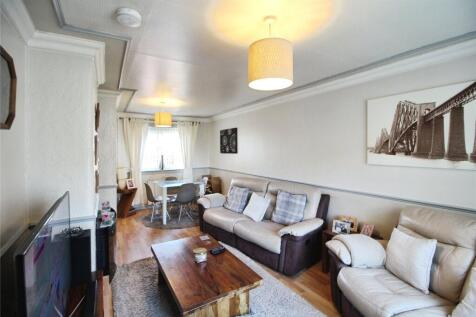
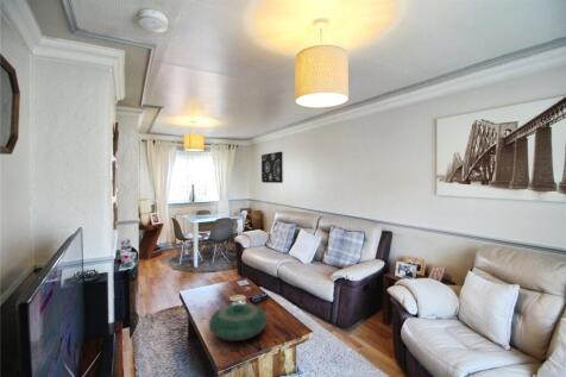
+ decorative bowl [208,302,269,341]
